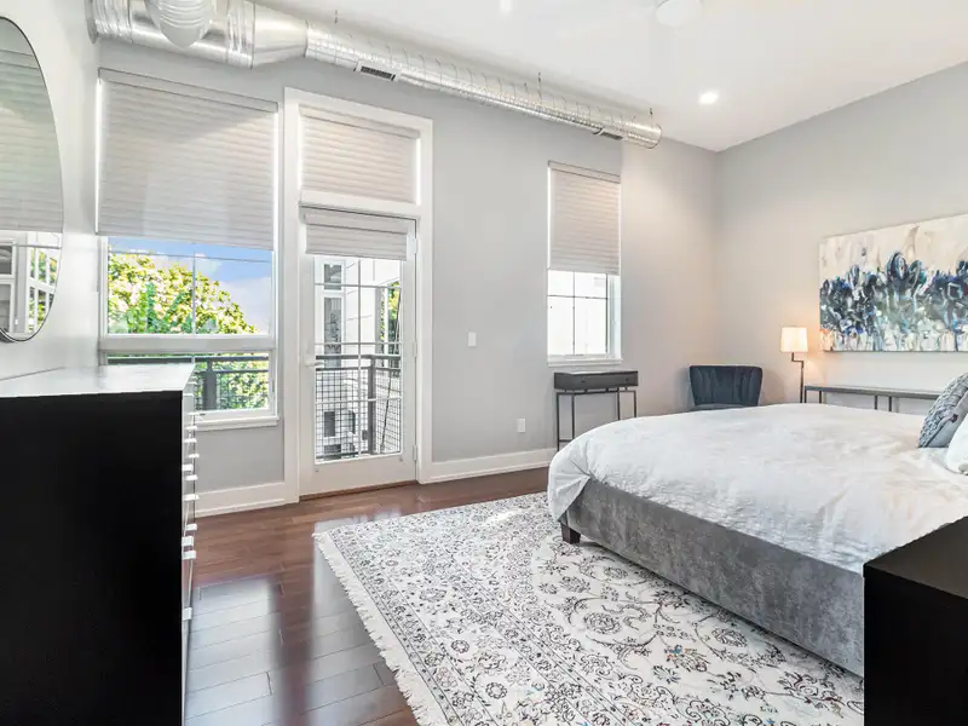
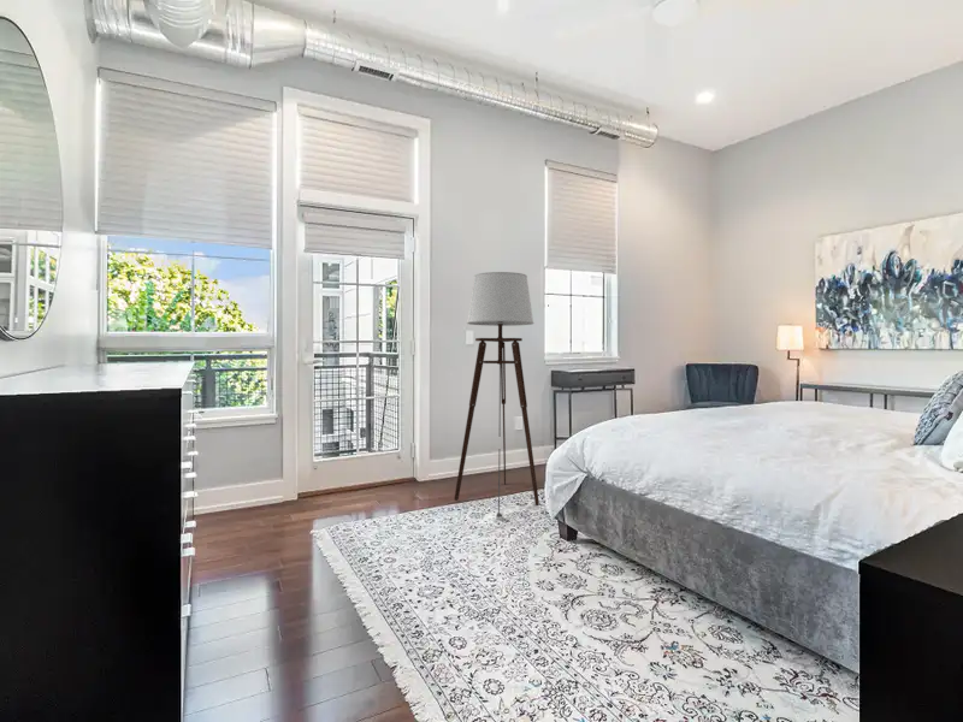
+ floor lamp [454,271,540,519]
